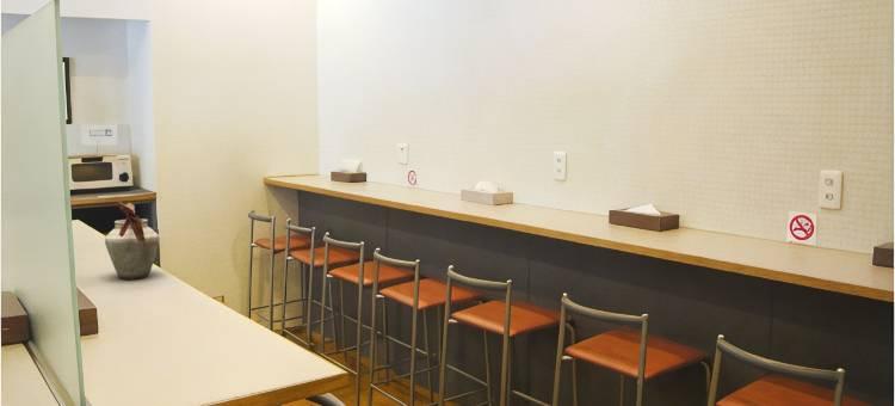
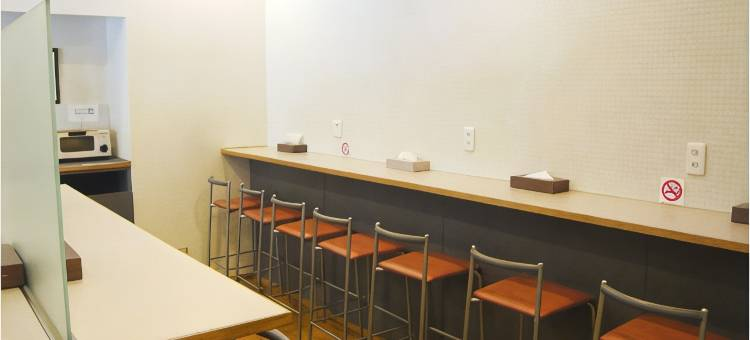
- vase [104,201,160,281]
